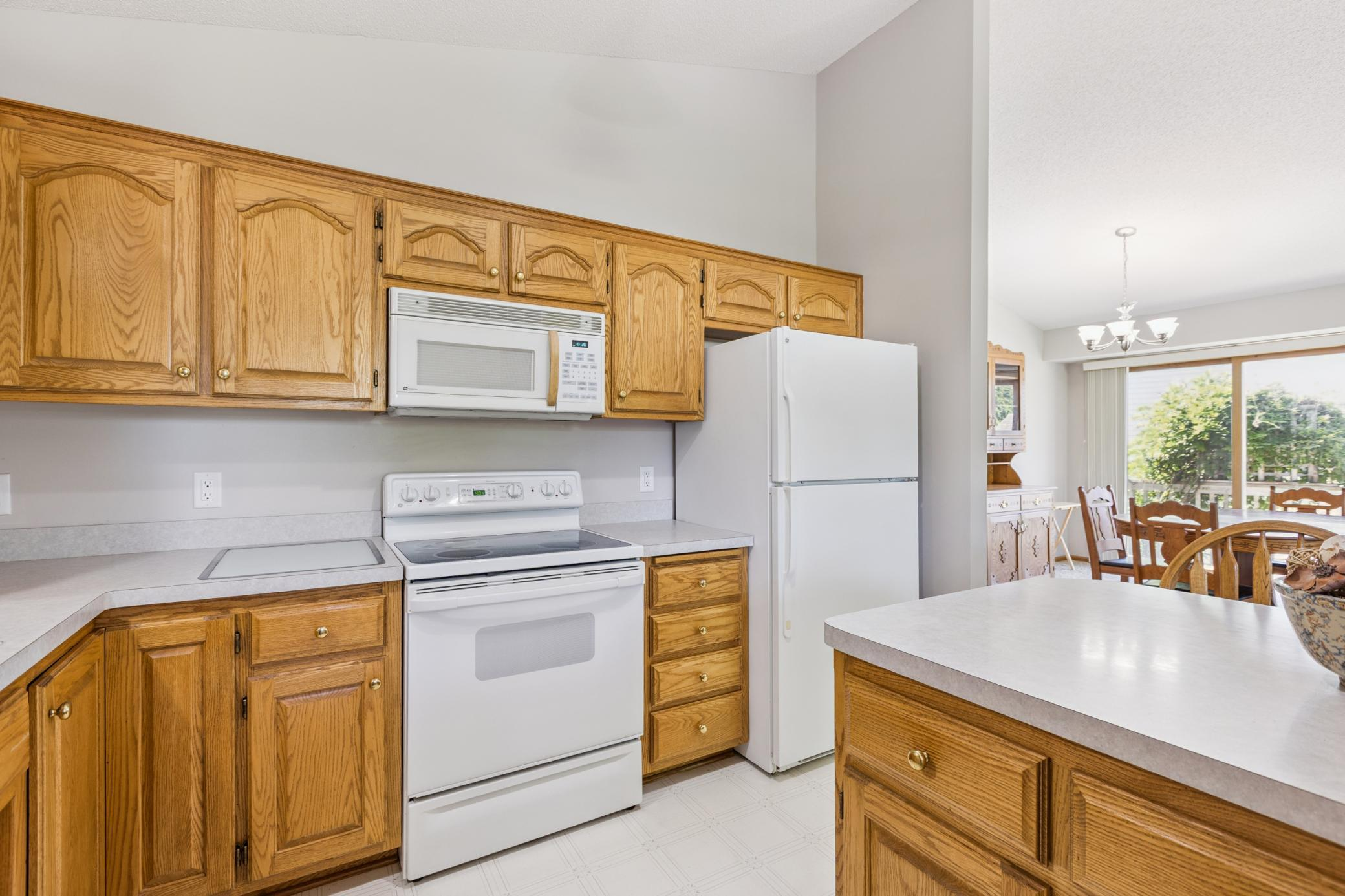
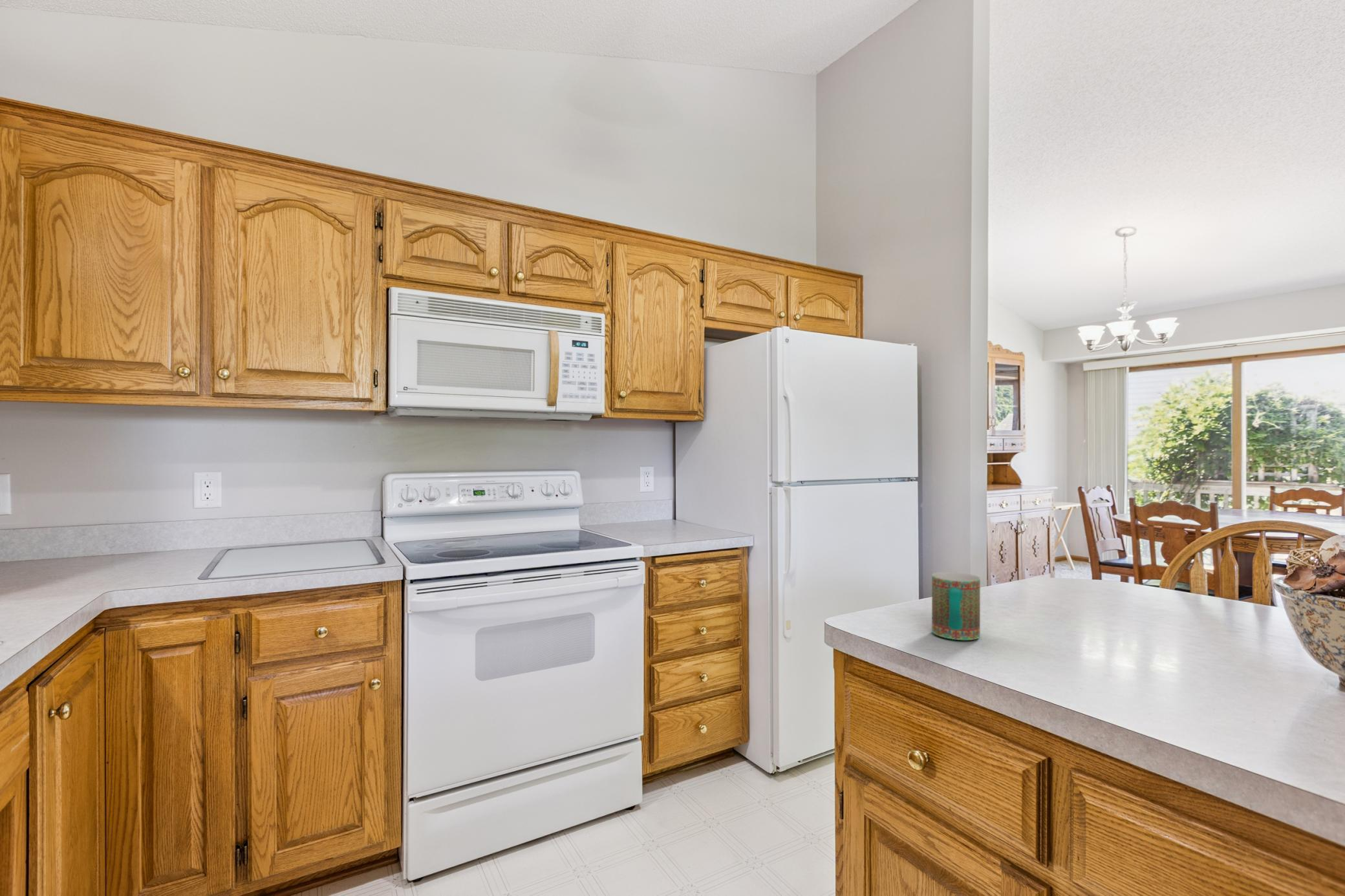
+ mug [931,571,981,641]
